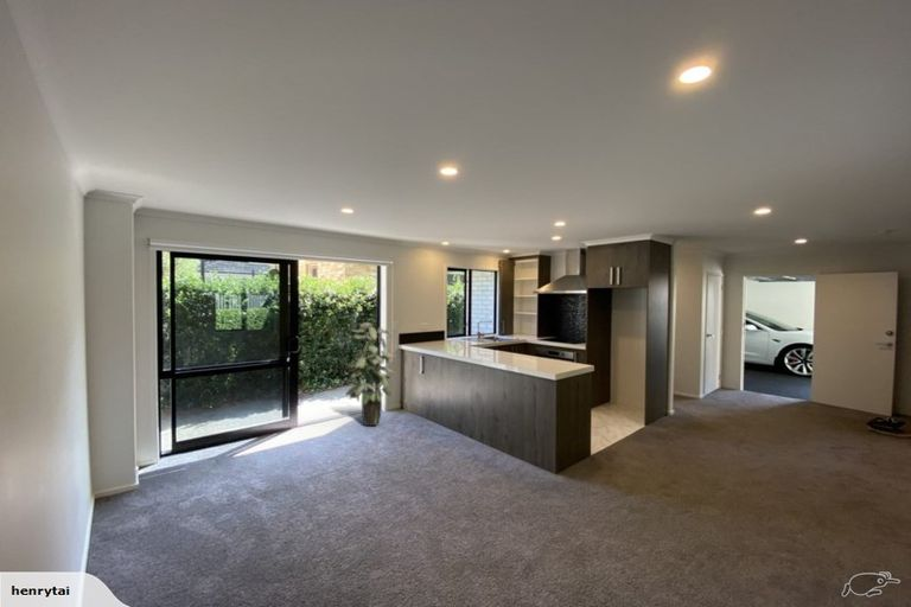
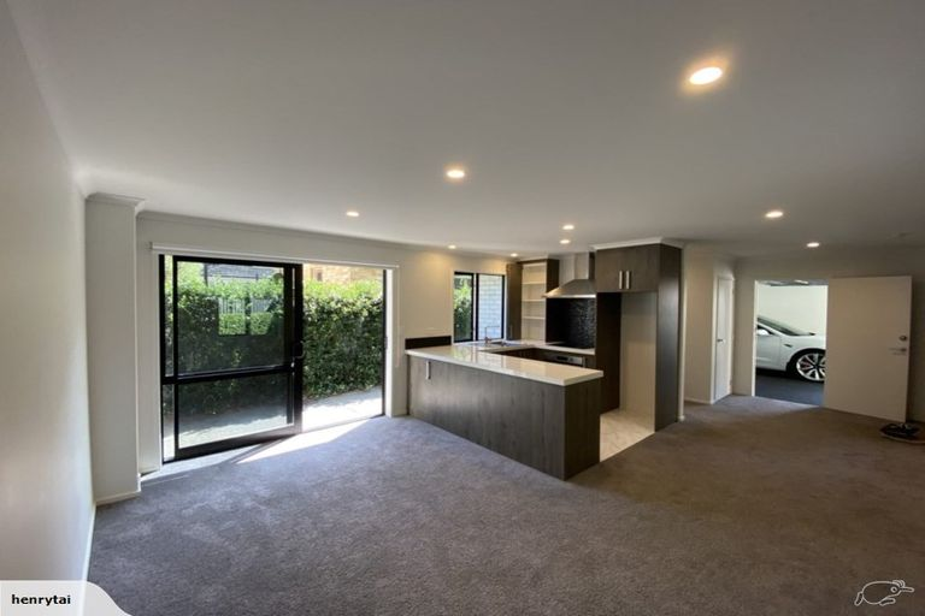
- indoor plant [344,321,397,427]
